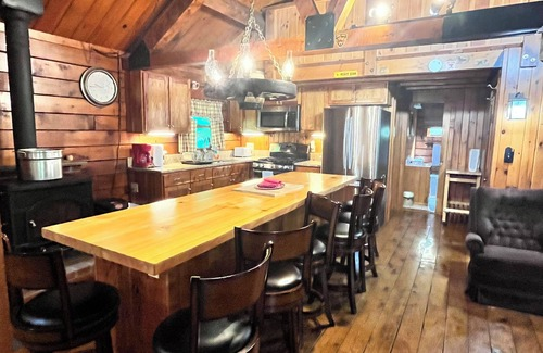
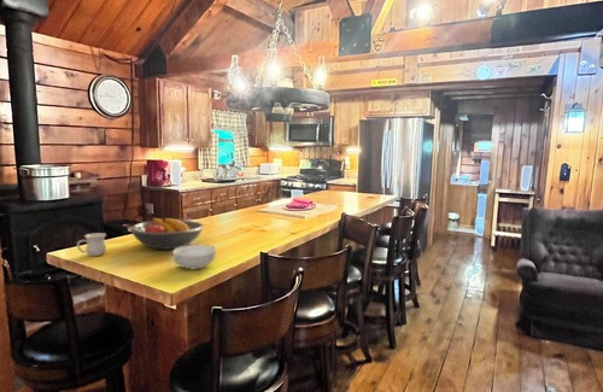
+ cereal bowl [171,244,217,270]
+ mug [76,232,107,257]
+ fruit bowl [129,217,205,250]
